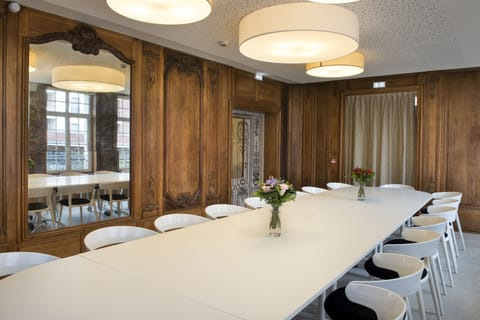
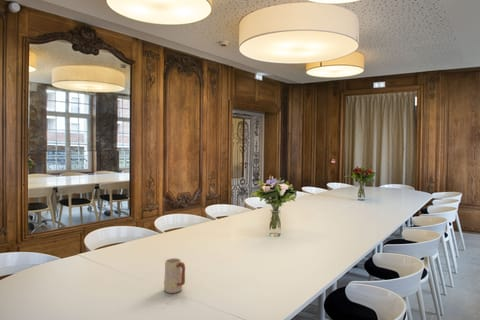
+ mug [163,257,186,294]
